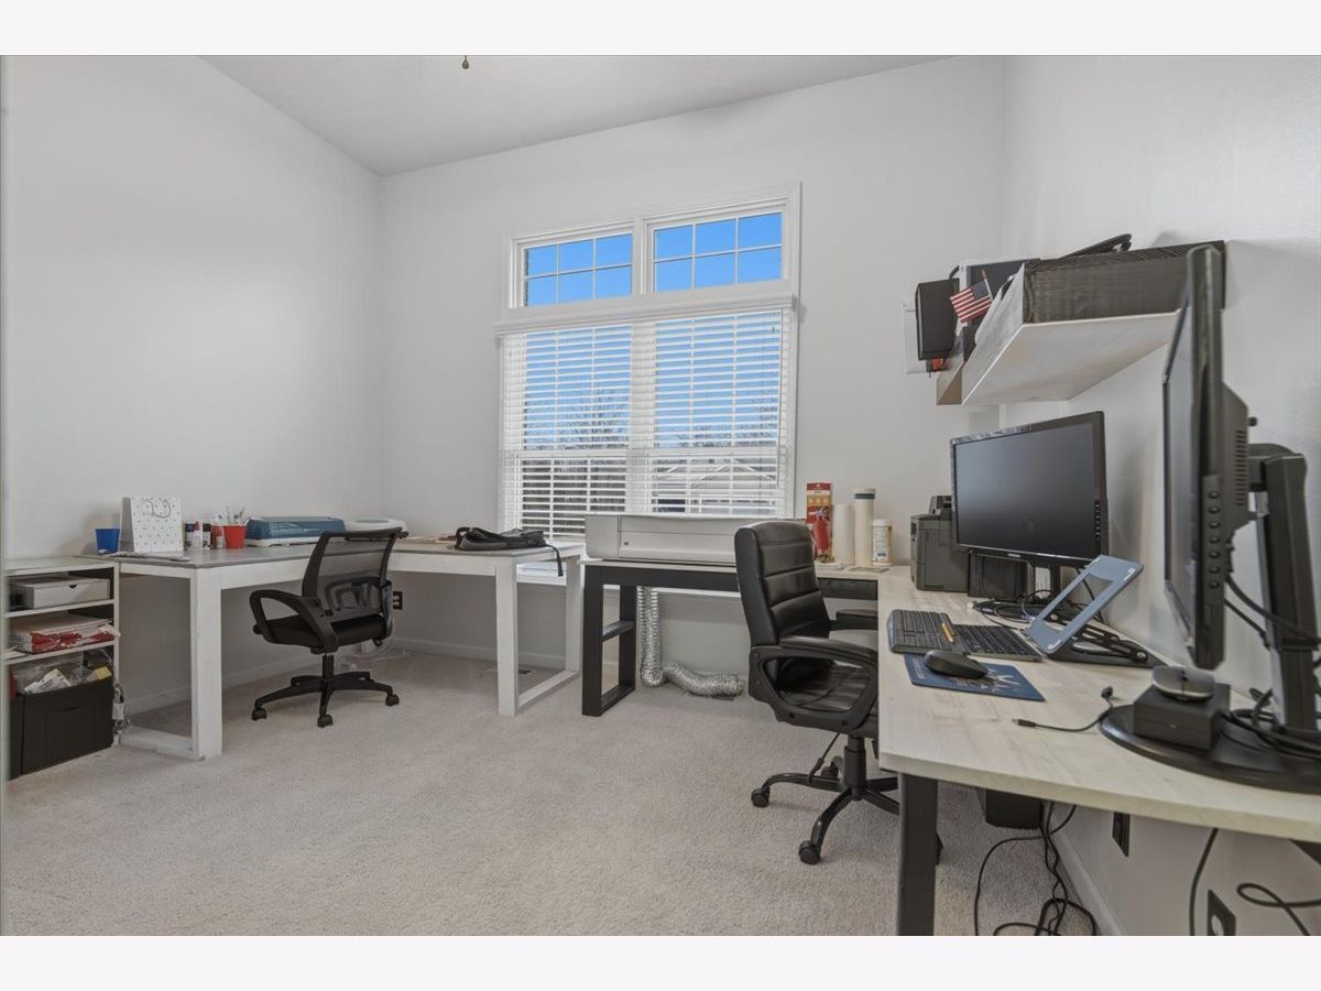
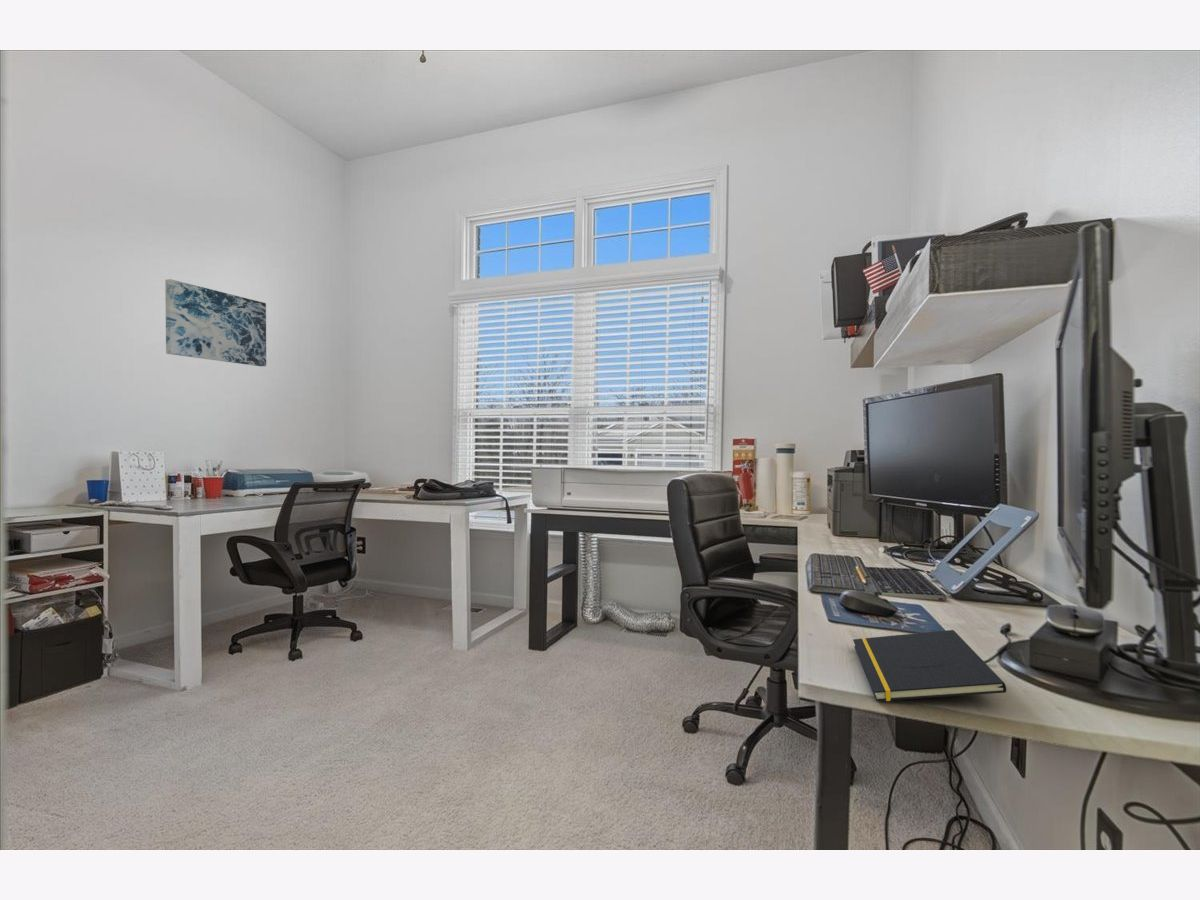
+ wall art [164,278,267,368]
+ notepad [852,629,1007,702]
